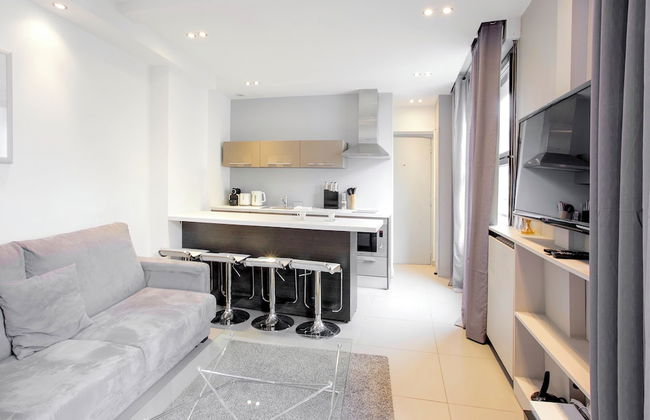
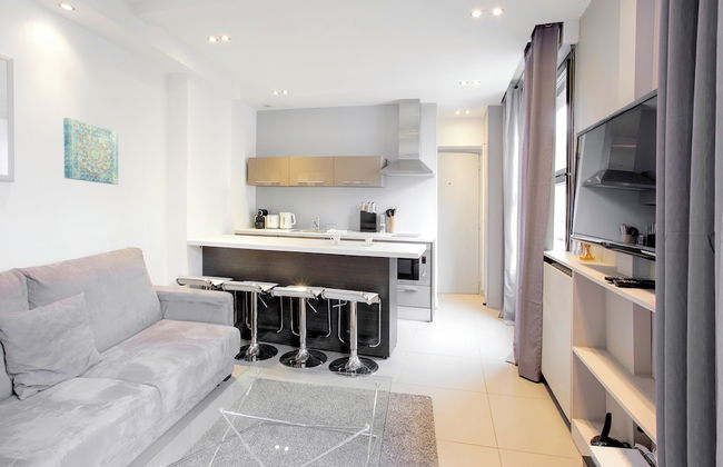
+ wall art [62,117,119,186]
